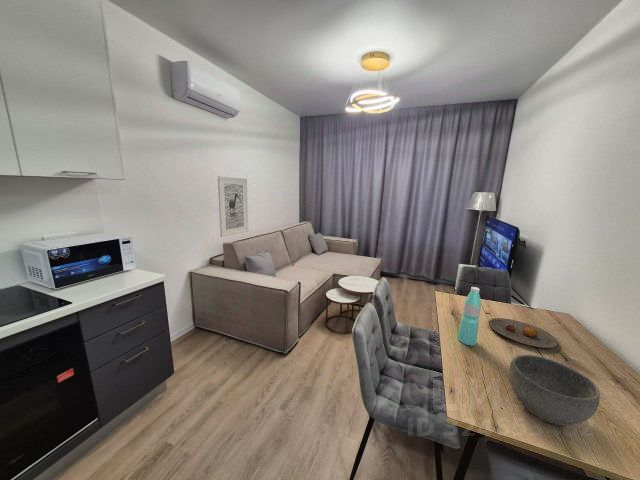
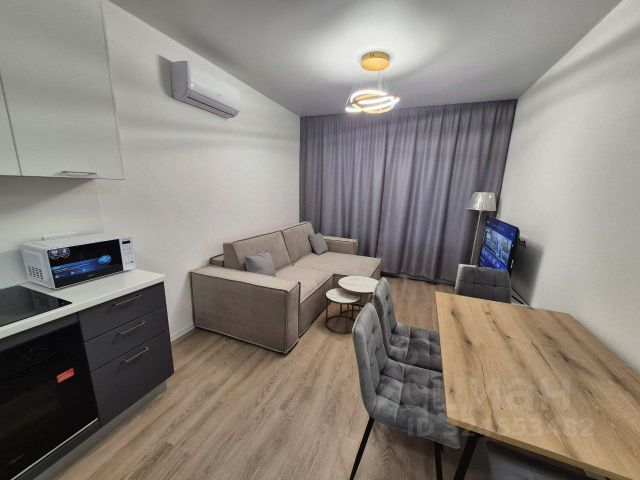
- water bottle [456,286,482,346]
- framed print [217,175,249,238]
- bowl [508,354,601,427]
- plate [488,317,559,349]
